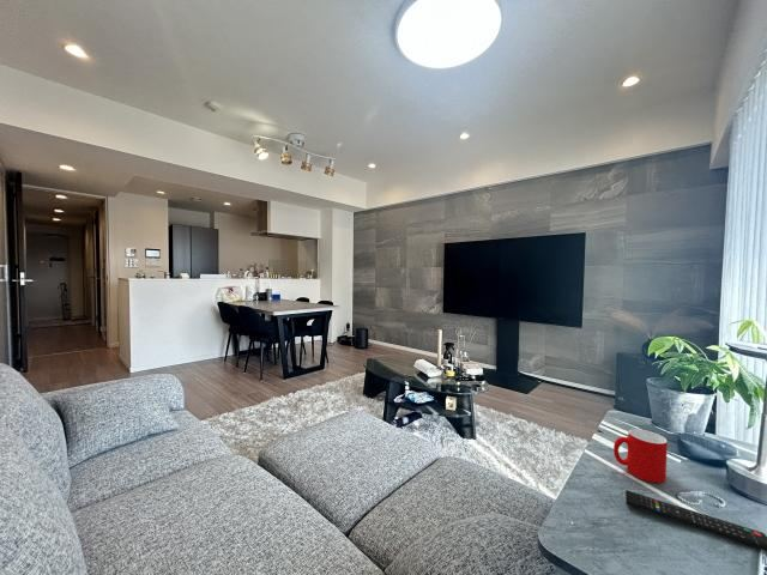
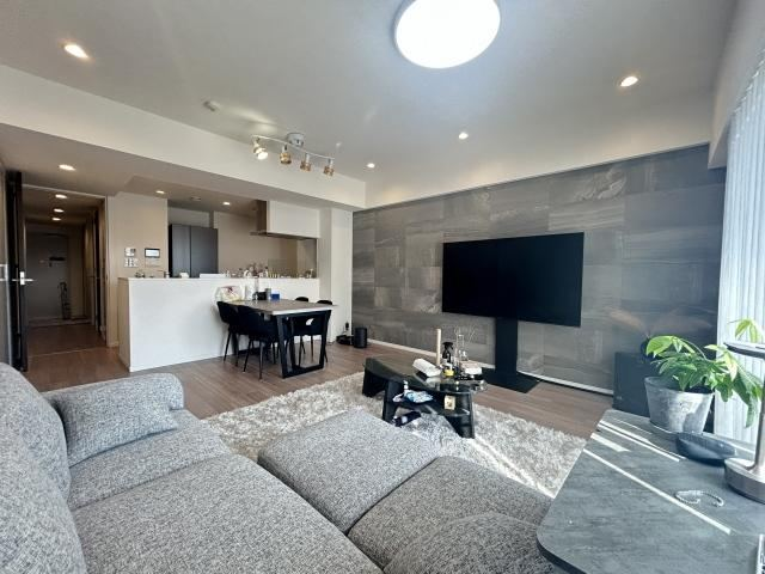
- cup [612,428,669,484]
- remote control [624,489,767,552]
